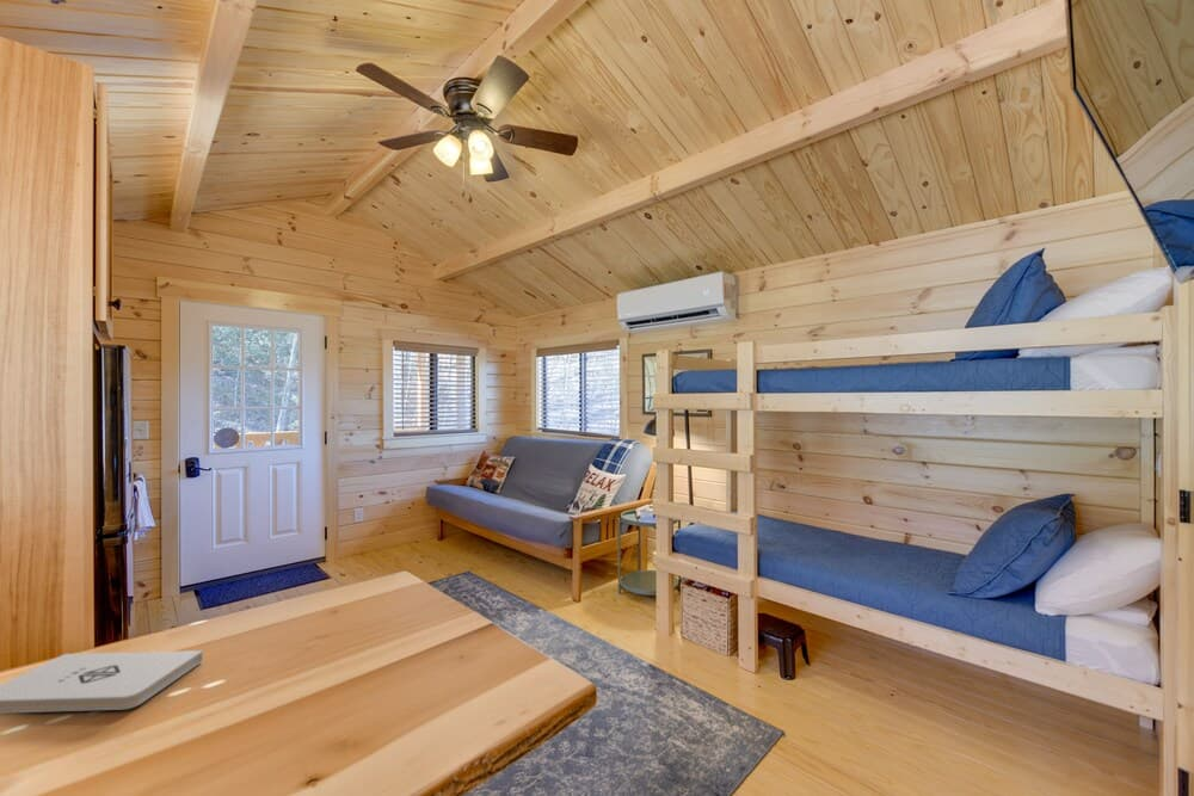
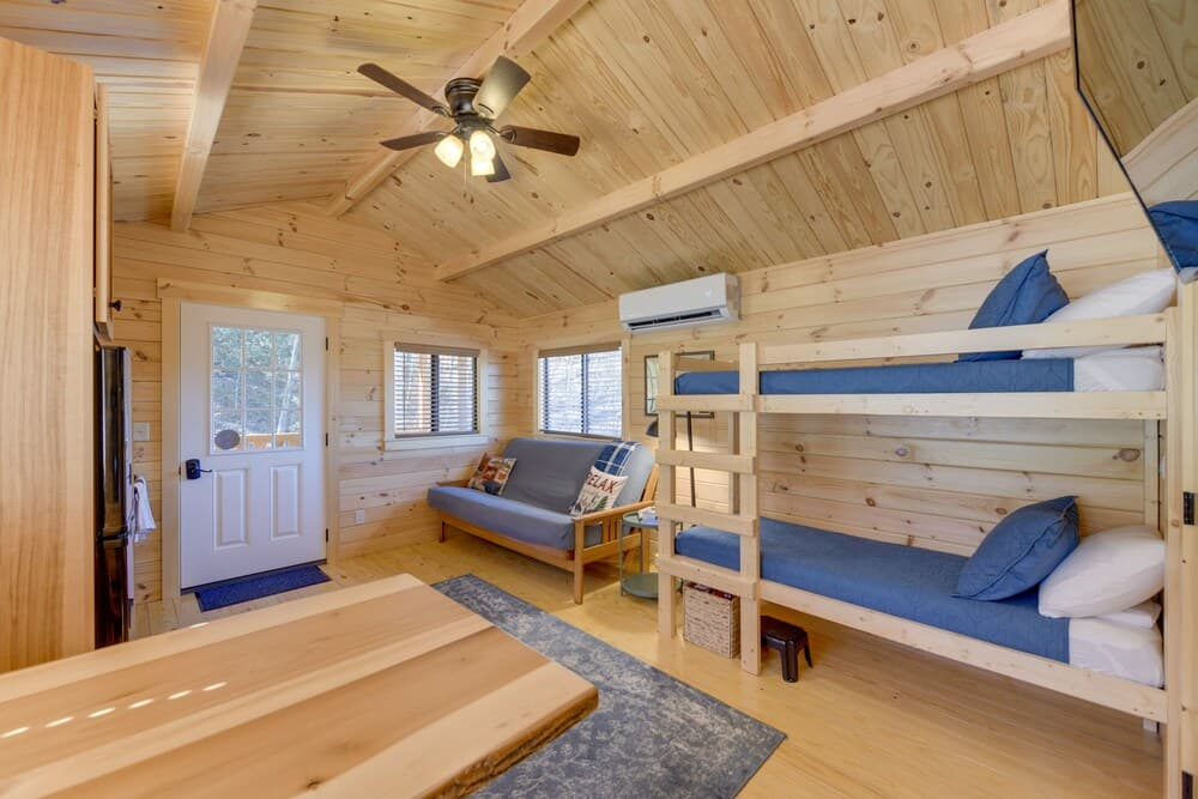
- notepad [0,649,204,714]
